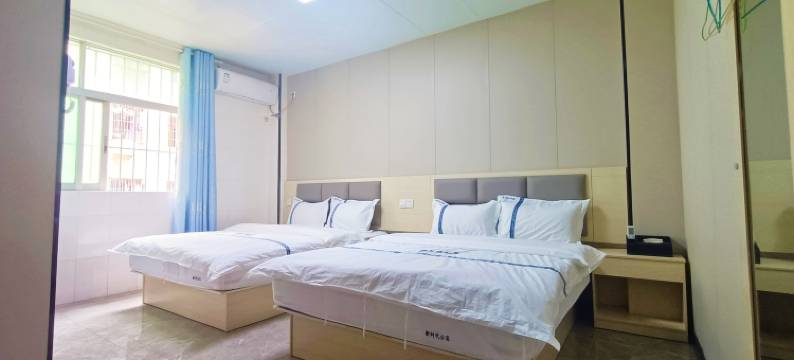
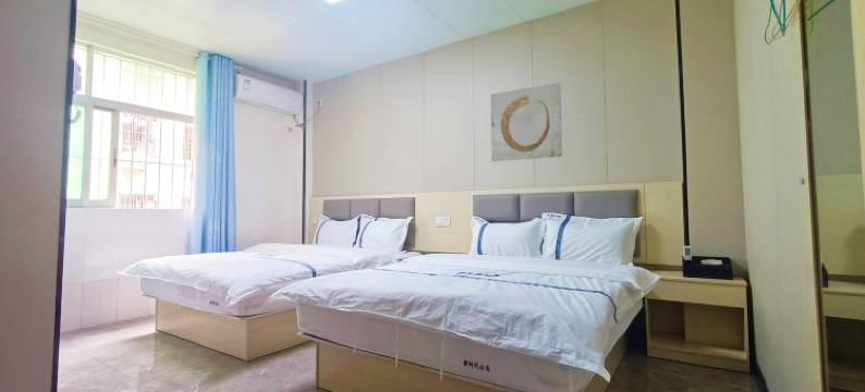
+ wall art [490,82,563,162]
